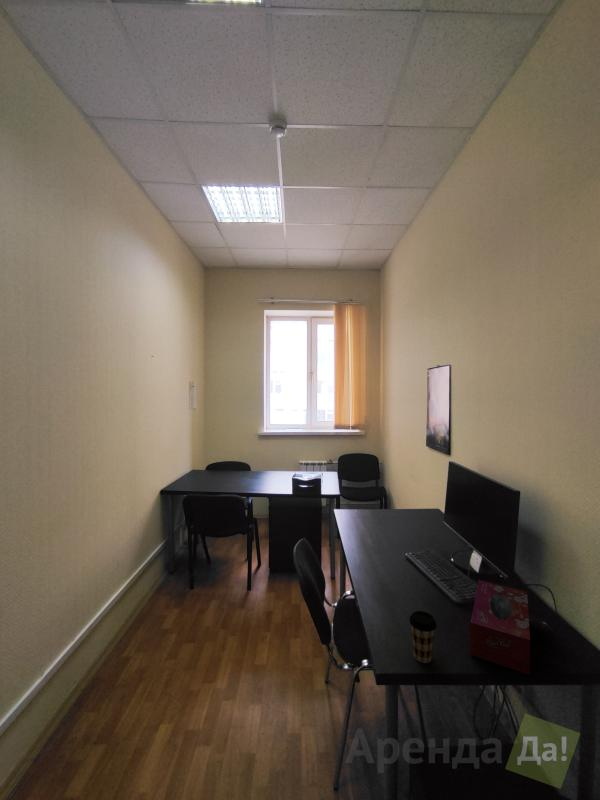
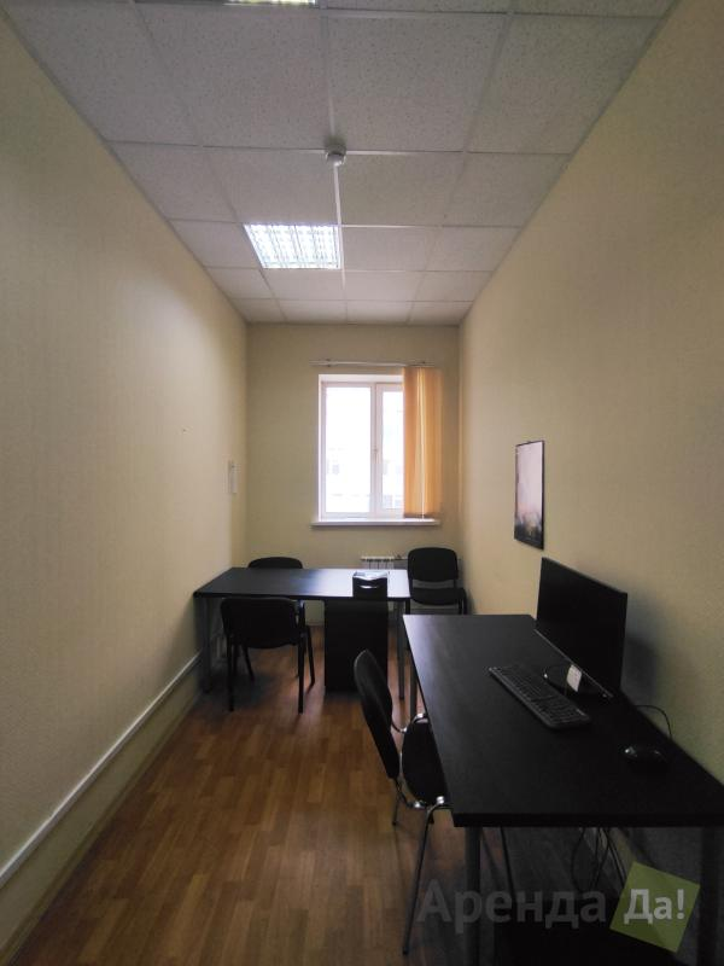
- tissue box [469,579,531,676]
- coffee cup [409,610,438,664]
